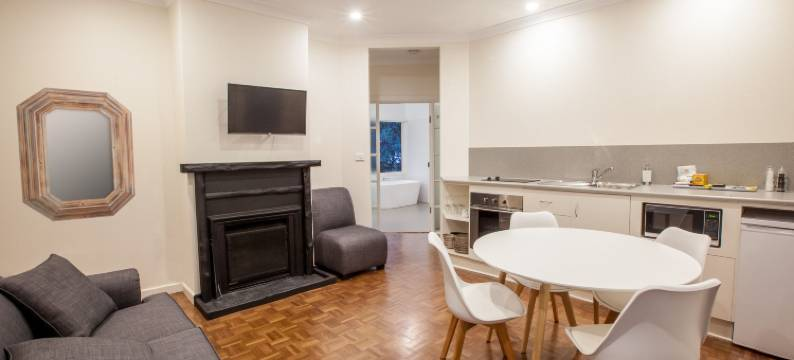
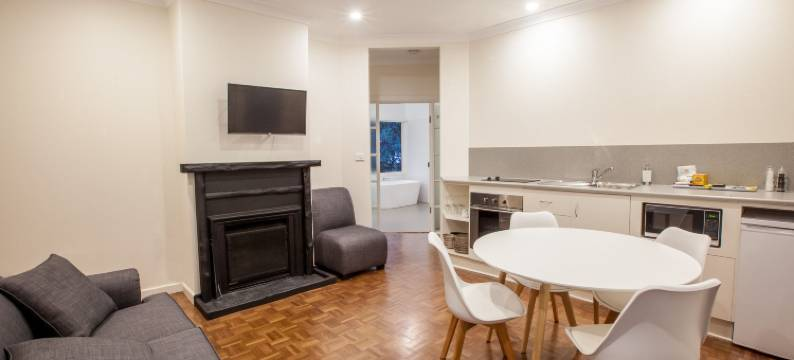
- home mirror [15,87,136,222]
